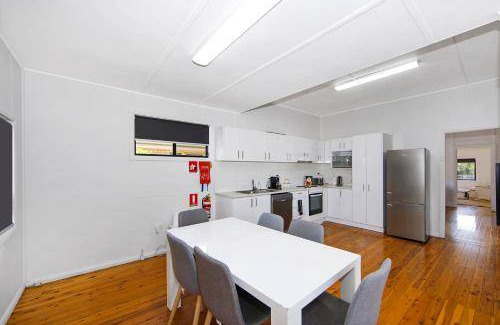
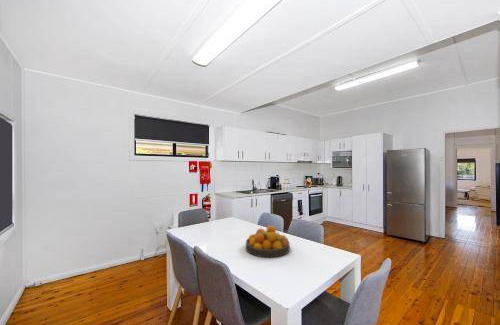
+ fruit bowl [245,225,291,259]
